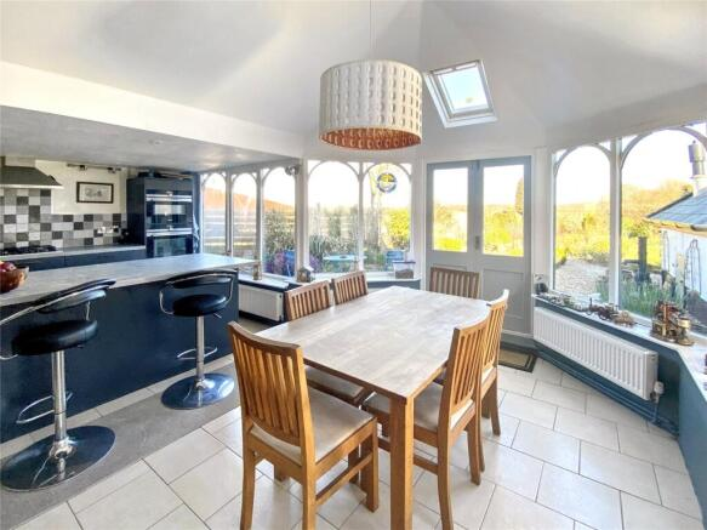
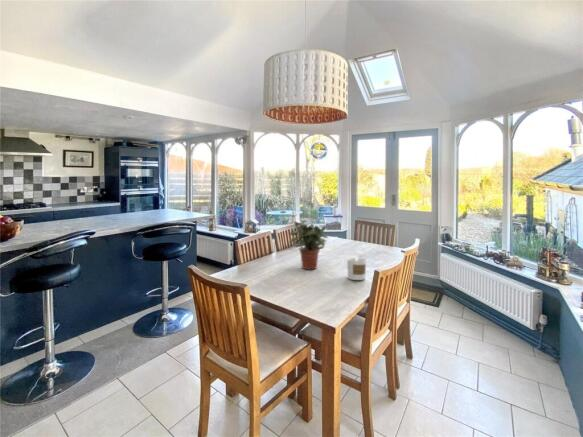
+ potted plant [288,220,330,270]
+ candle [346,255,367,281]
